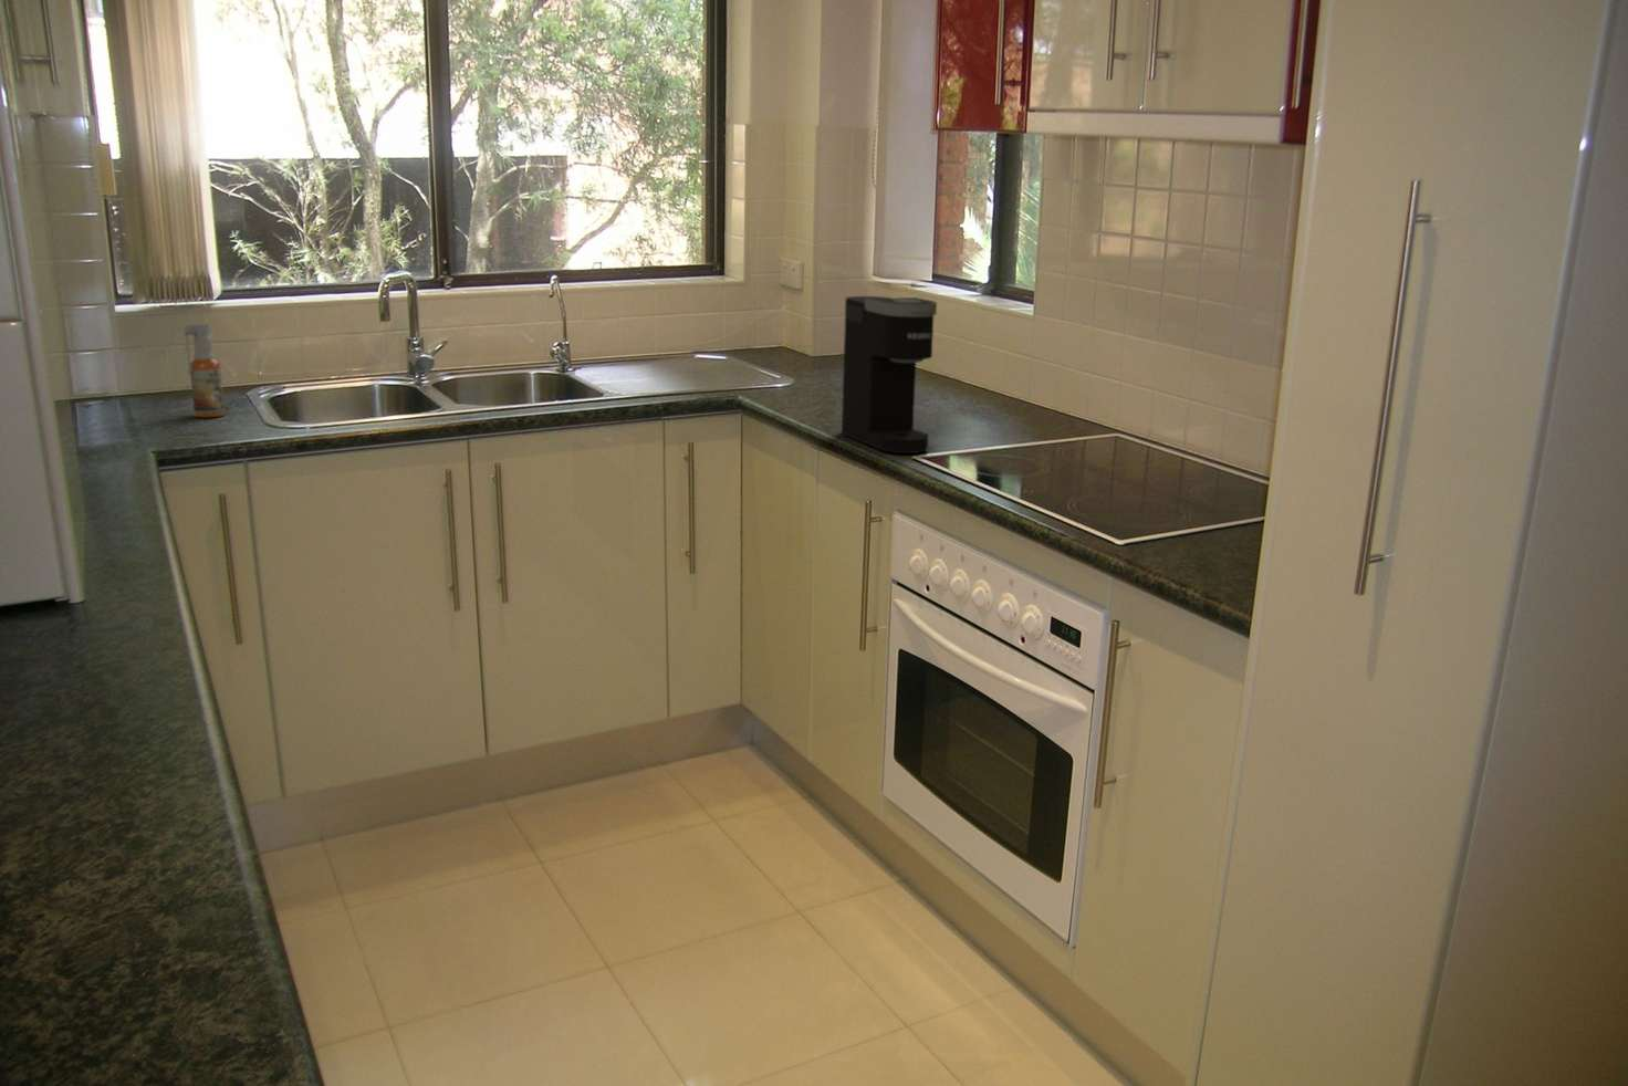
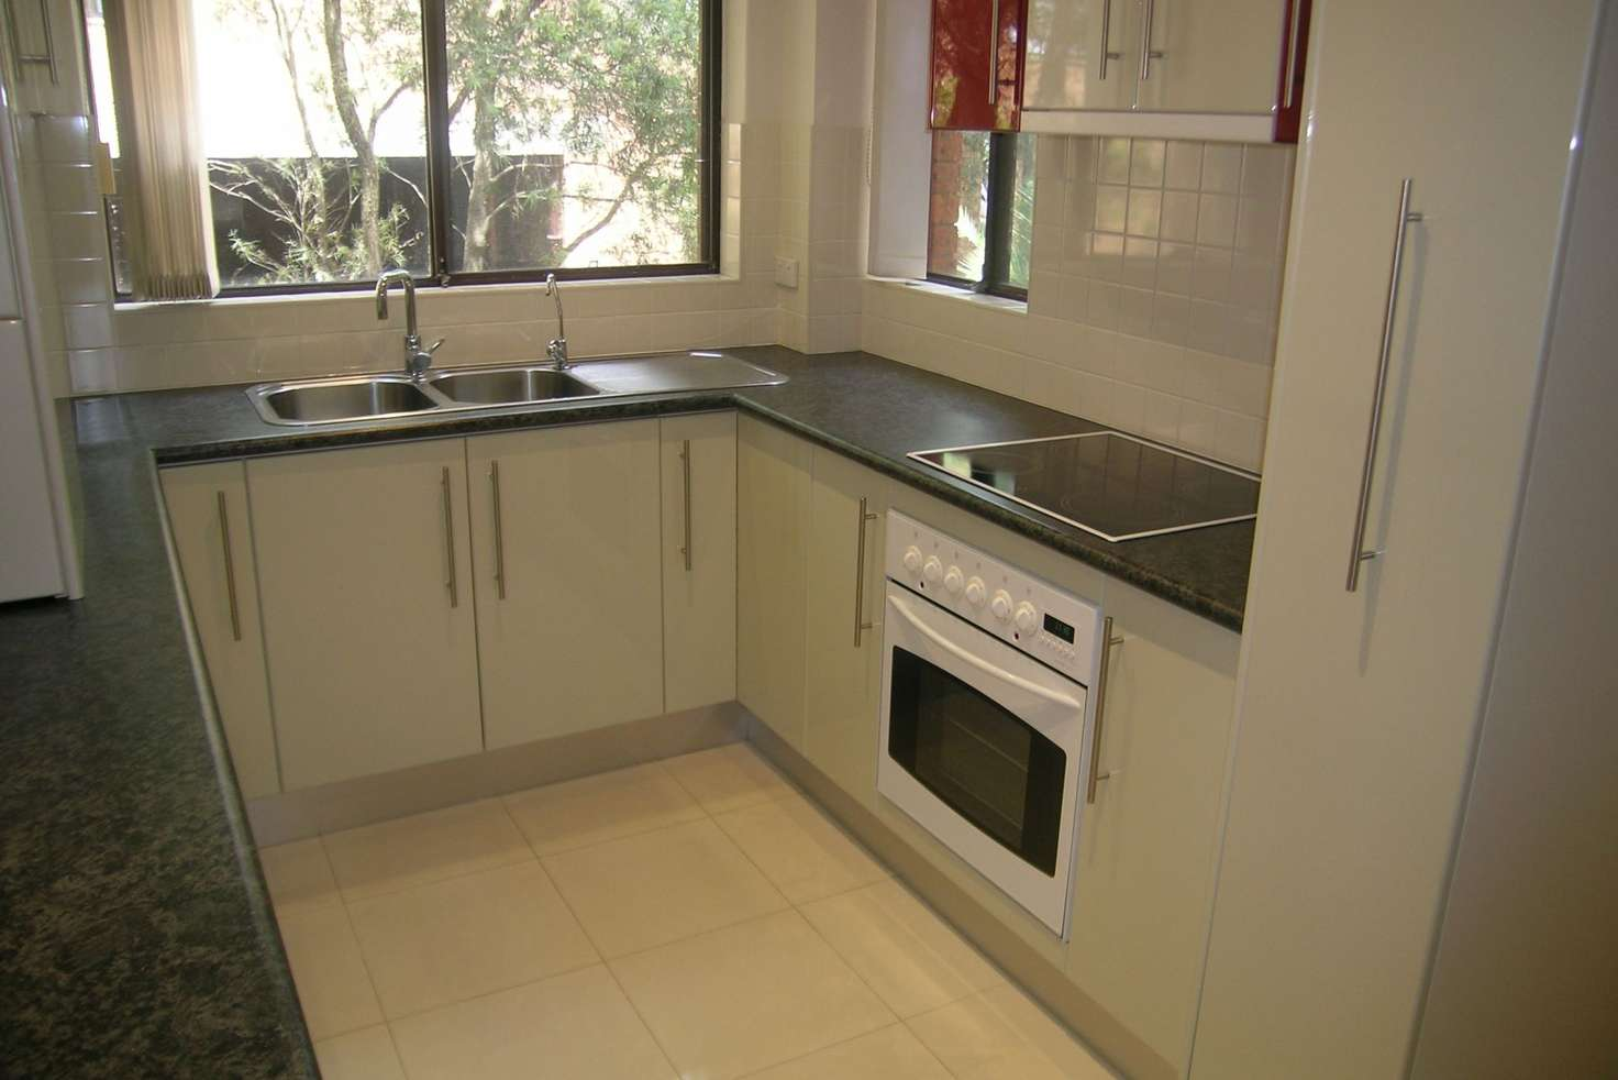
- coffee maker [840,296,938,455]
- spray bottle [183,322,225,419]
